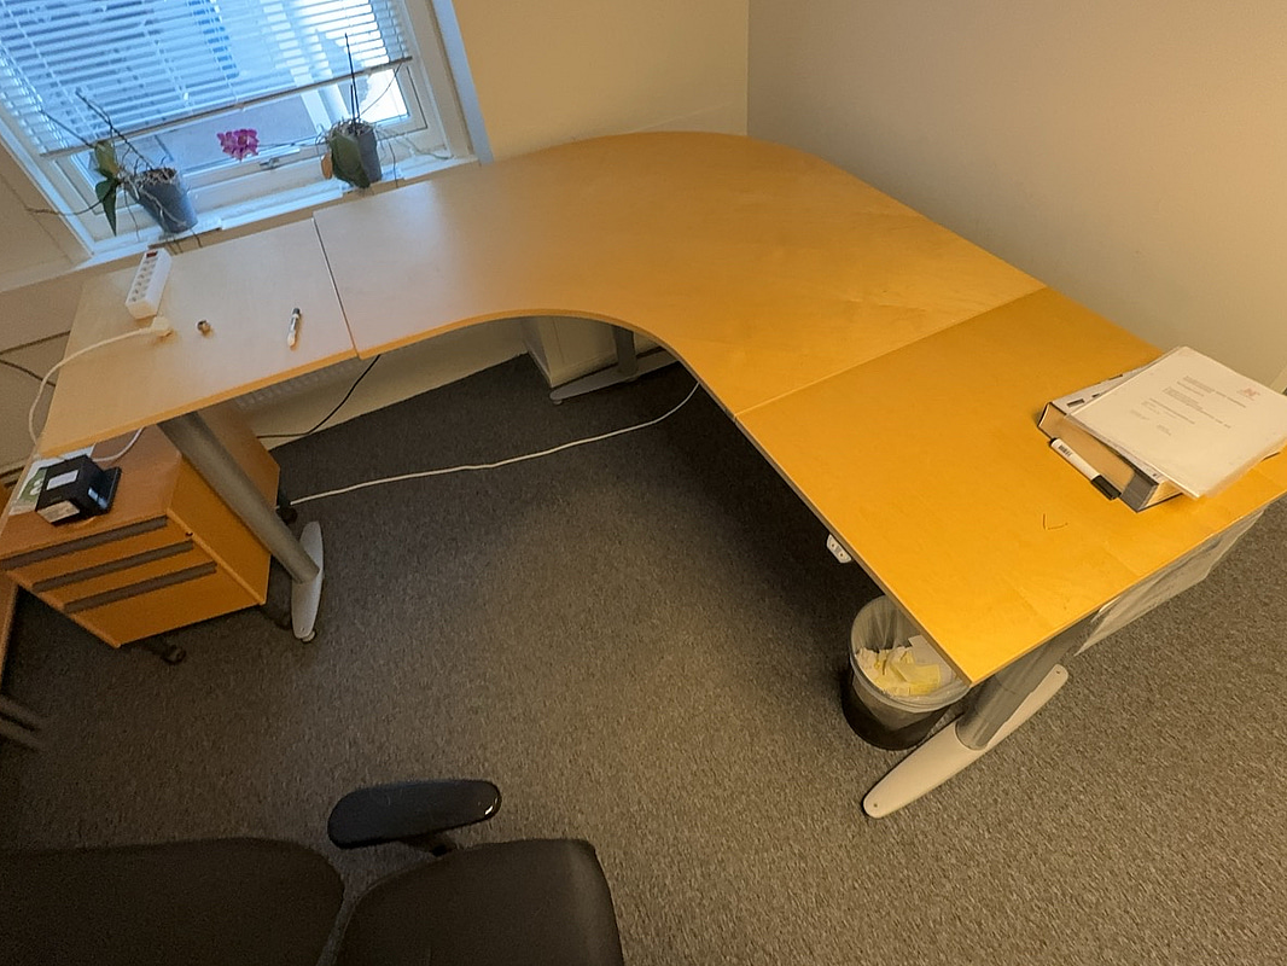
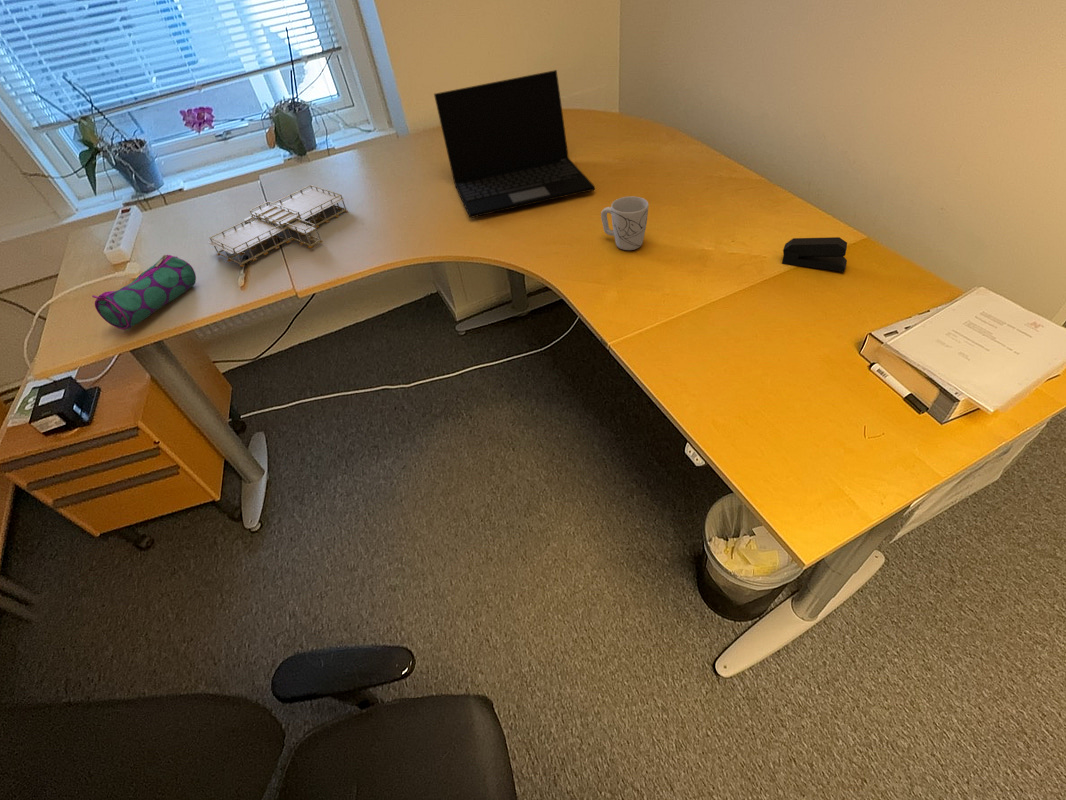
+ pencil case [91,254,197,331]
+ stapler [781,236,848,273]
+ document tray [206,184,349,268]
+ laptop [433,69,596,219]
+ mug [600,195,649,251]
